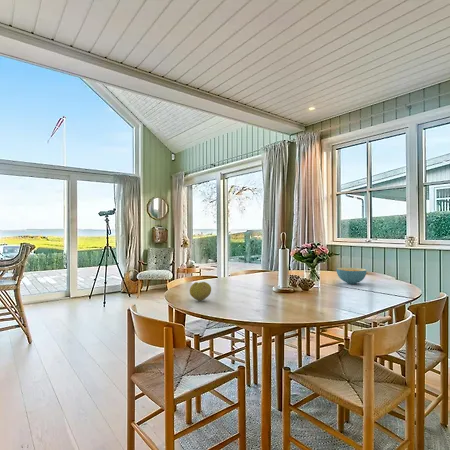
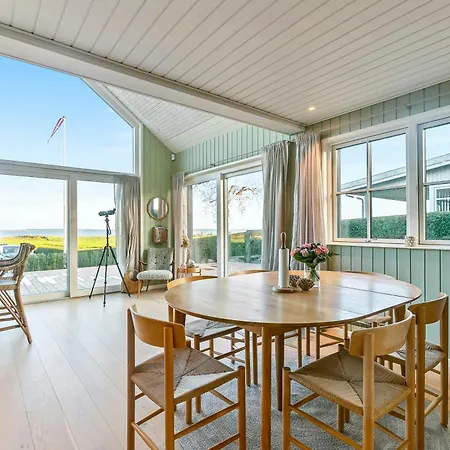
- fruit [189,281,212,302]
- cereal bowl [335,267,368,285]
